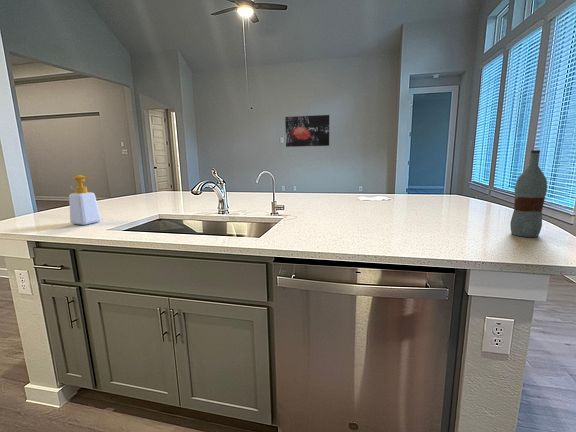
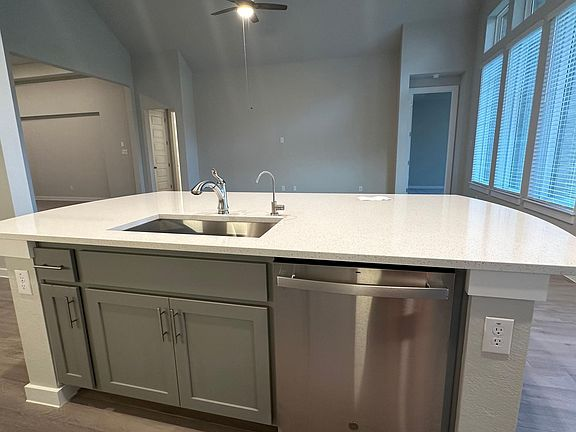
- soap bottle [68,174,102,226]
- bottle [509,149,548,238]
- wall art [284,114,330,148]
